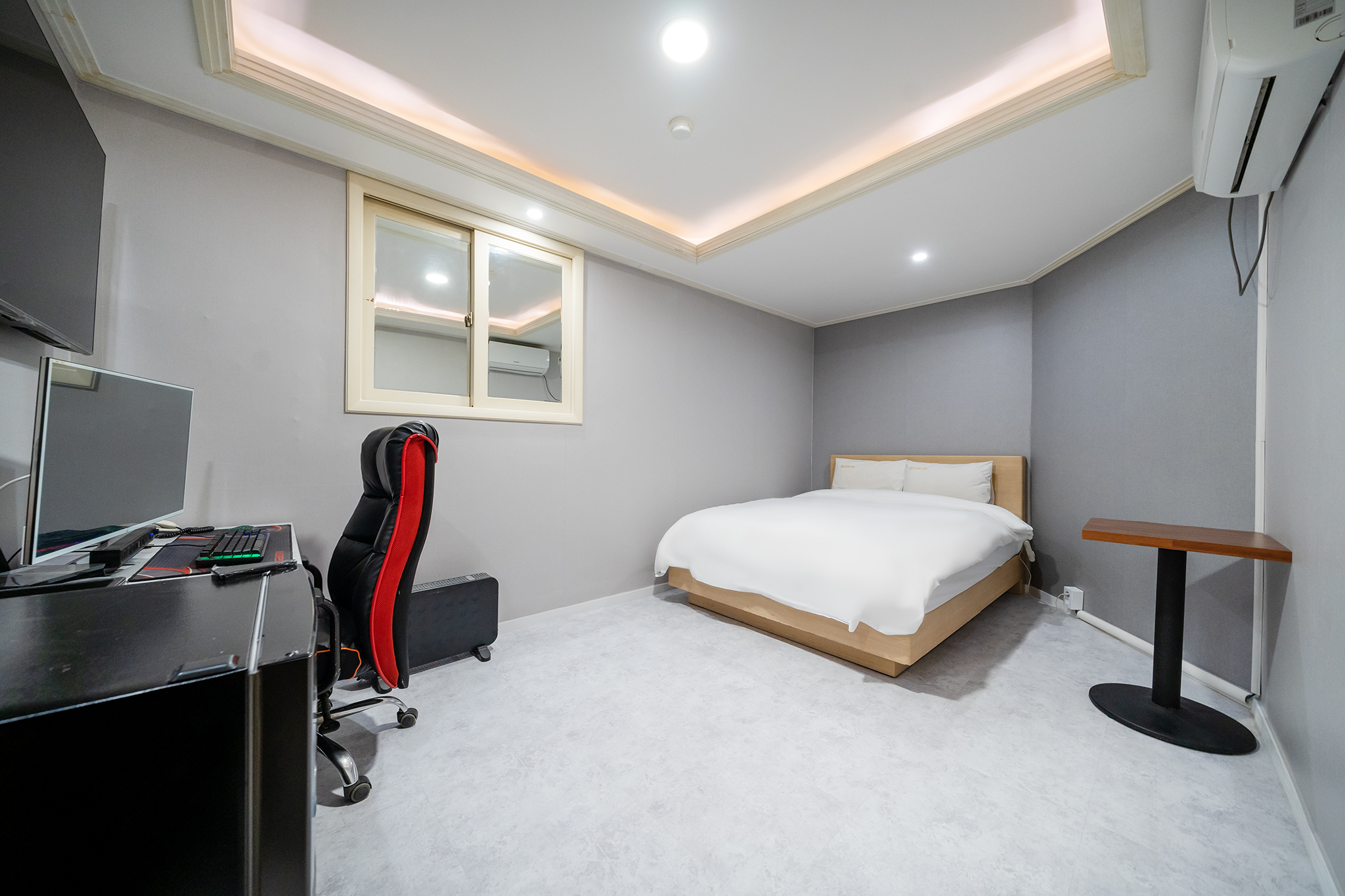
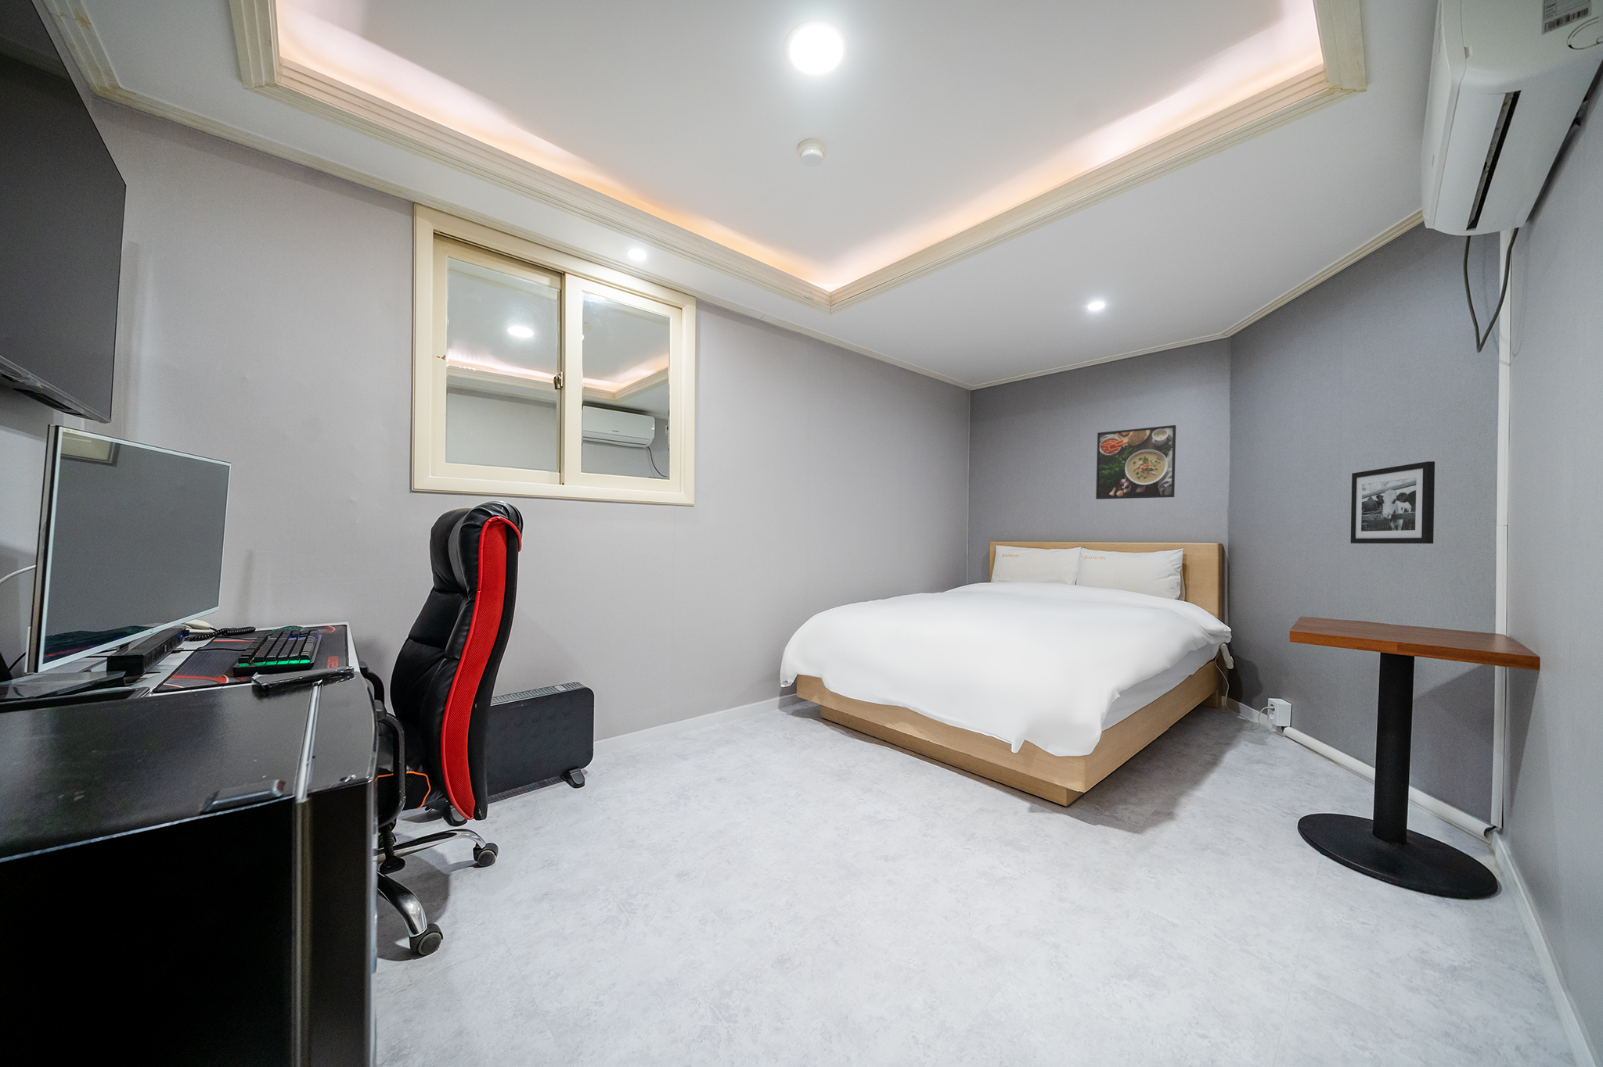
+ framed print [1095,424,1176,500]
+ picture frame [1350,461,1435,545]
